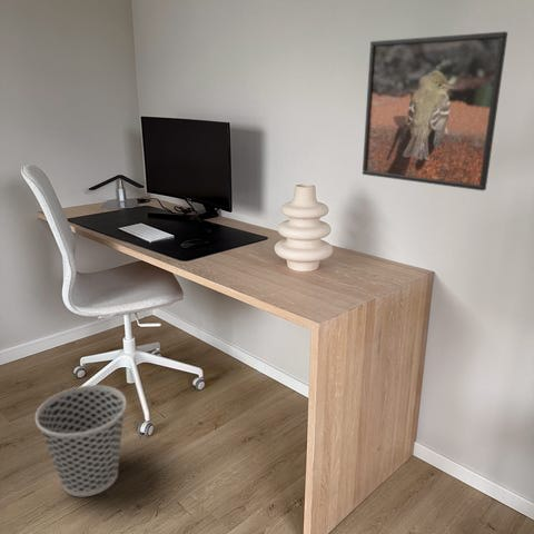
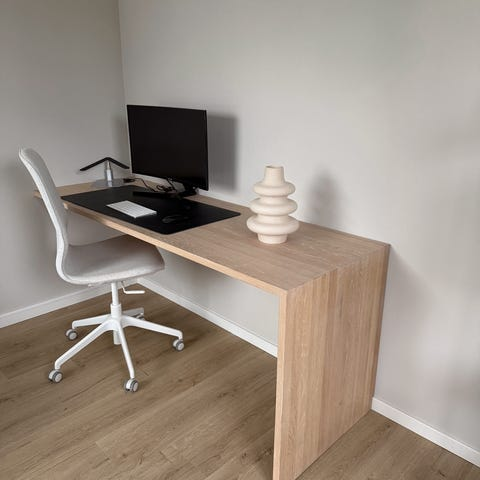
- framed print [362,30,508,191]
- wastebasket [34,384,127,497]
